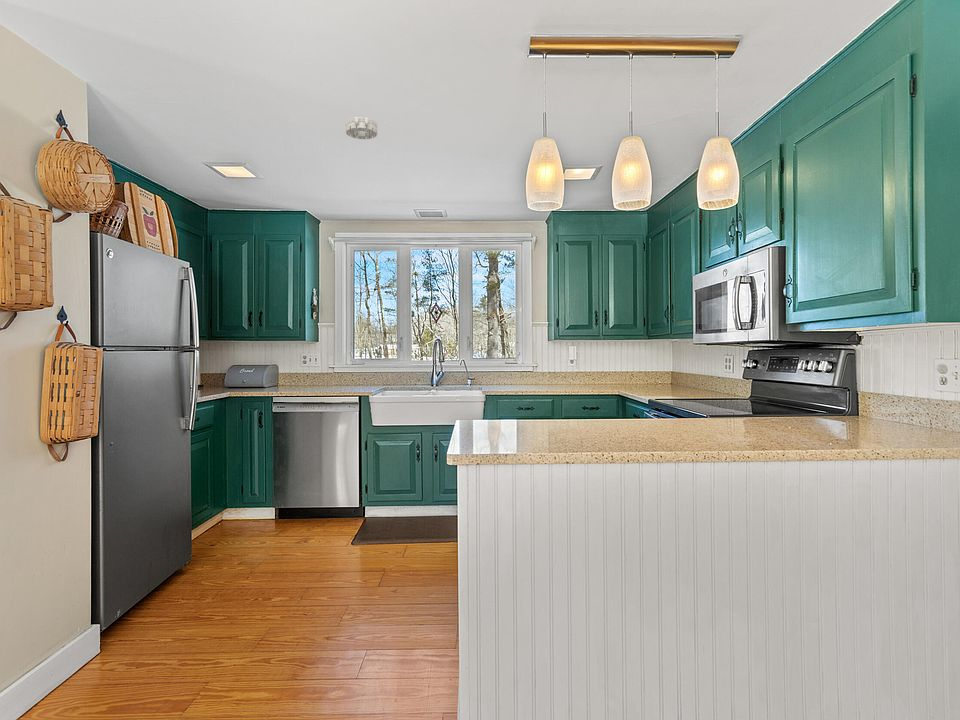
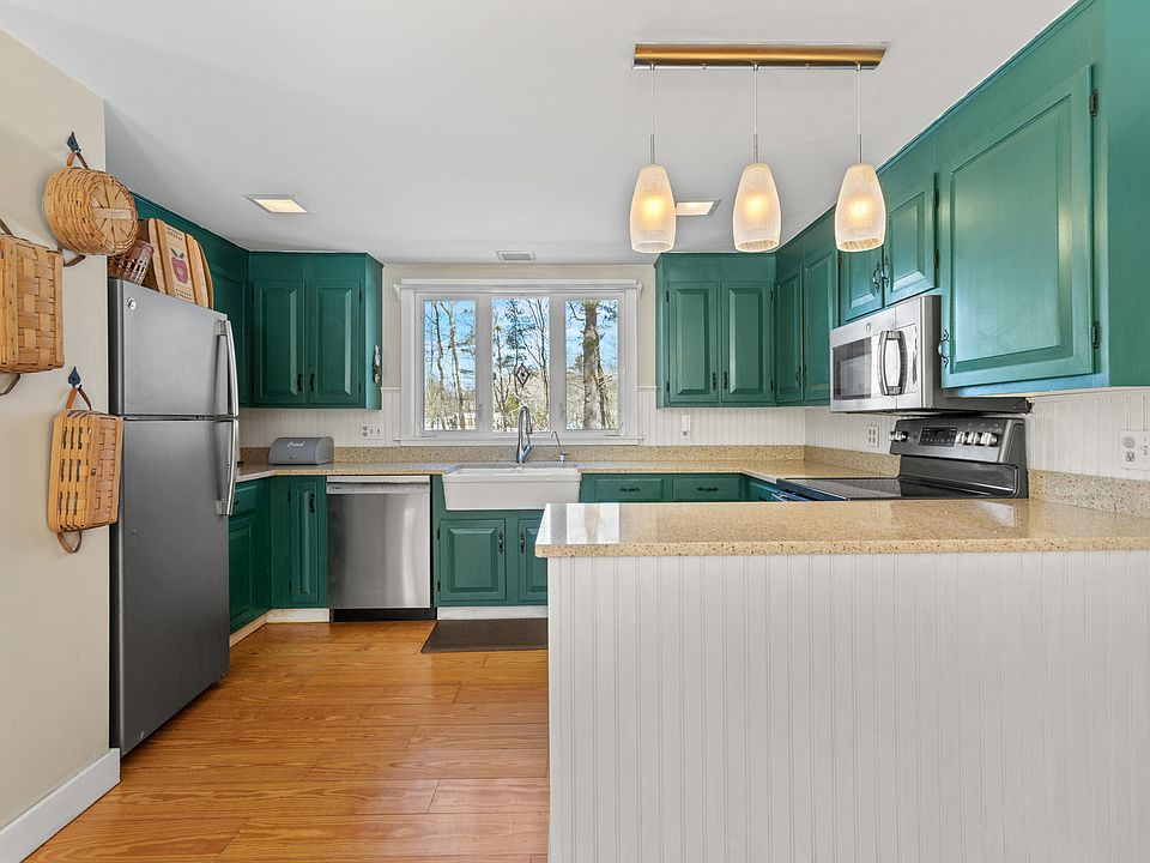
- smoke detector [345,116,378,140]
